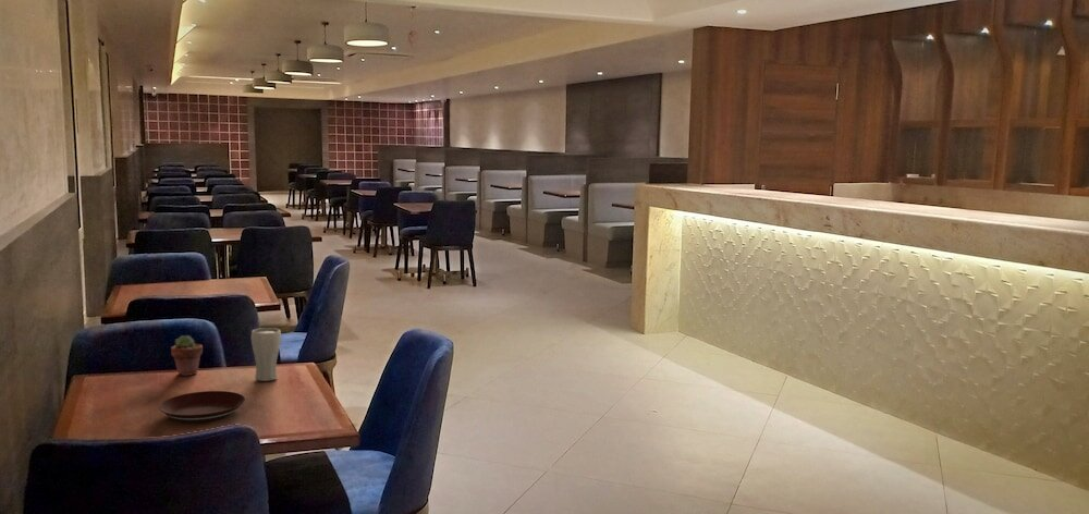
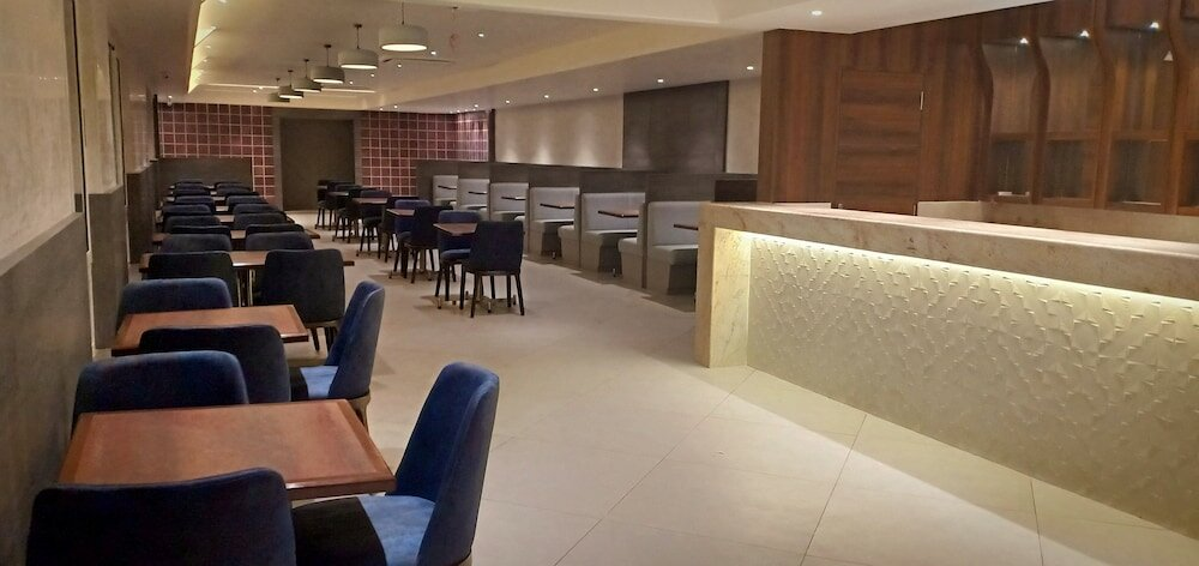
- drinking glass [250,327,282,382]
- potted succulent [170,334,204,377]
- plate [158,390,246,424]
